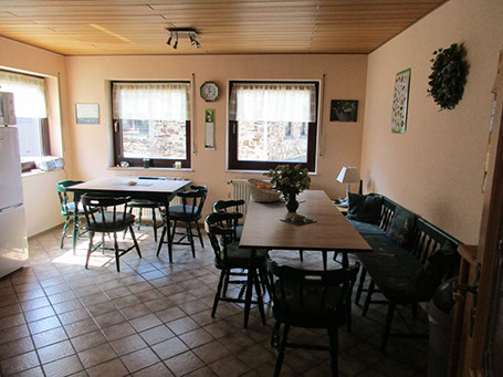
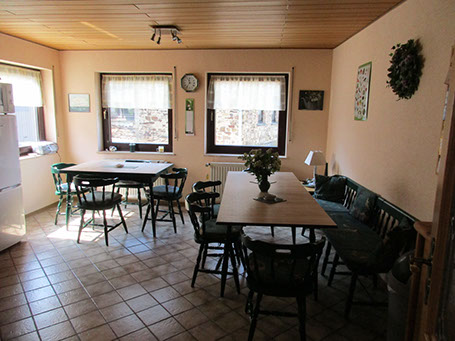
- fruit basket [244,177,283,203]
